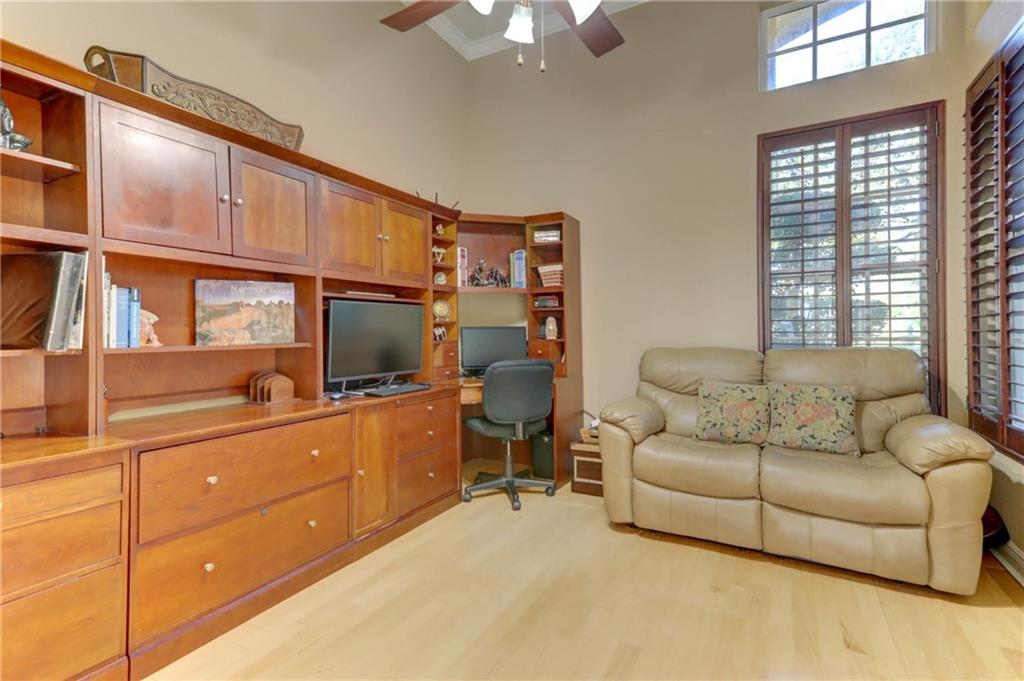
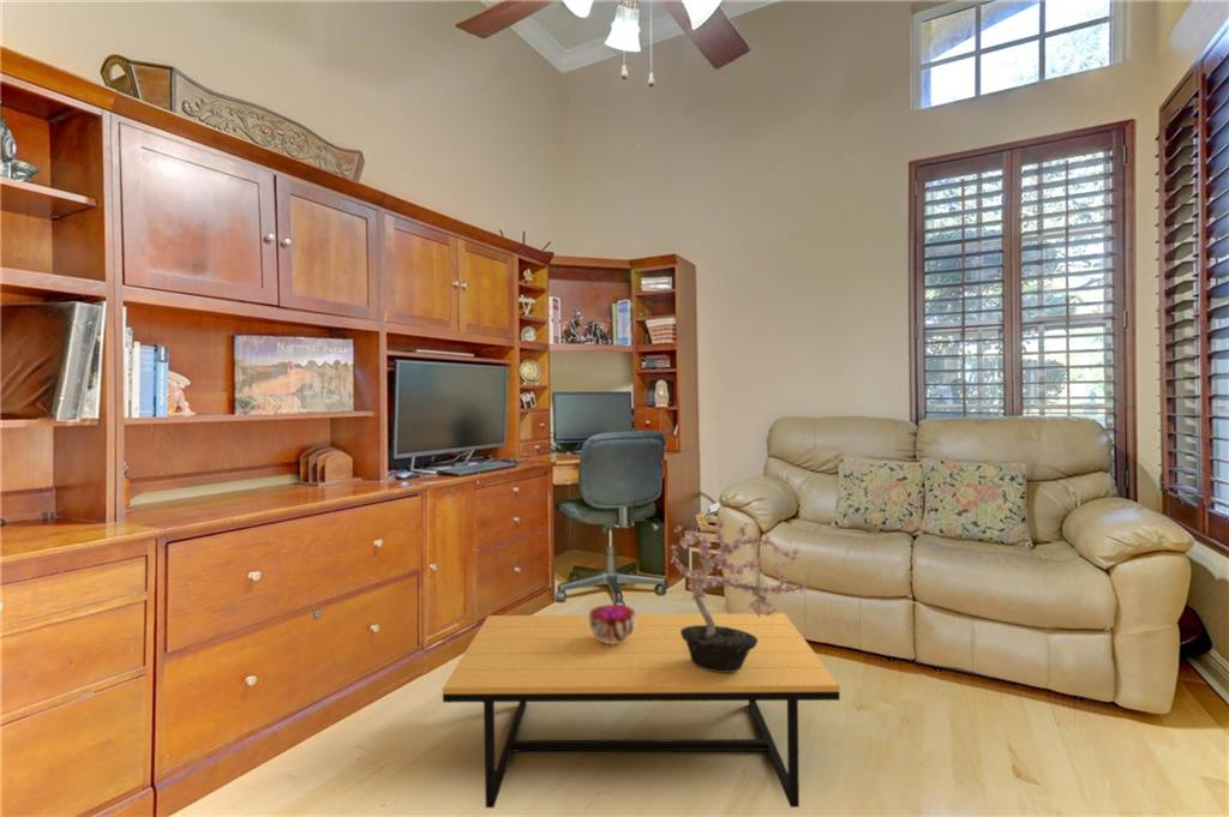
+ coffee table [442,612,841,809]
+ decorative bowl [588,603,636,644]
+ potted plant [669,517,813,672]
